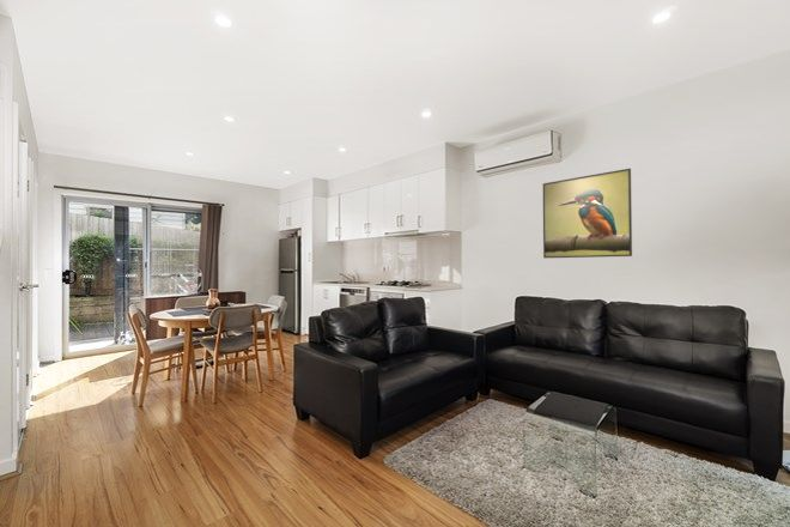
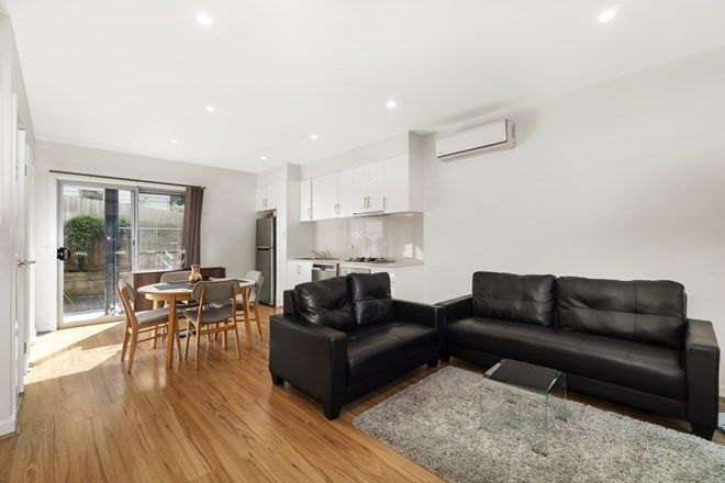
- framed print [542,168,633,259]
